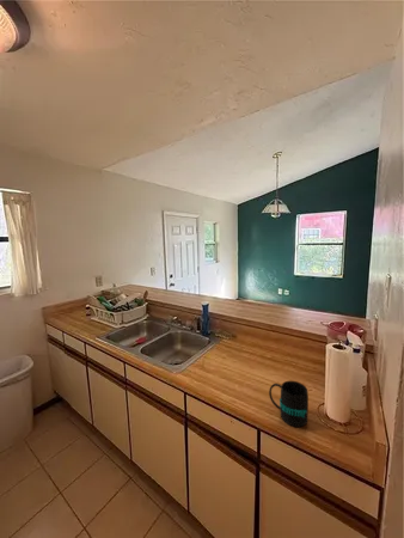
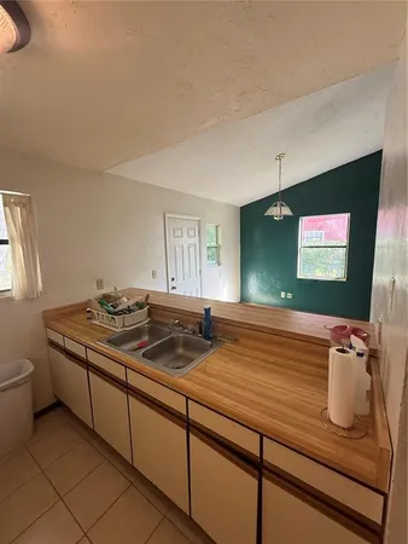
- mug [268,380,310,428]
